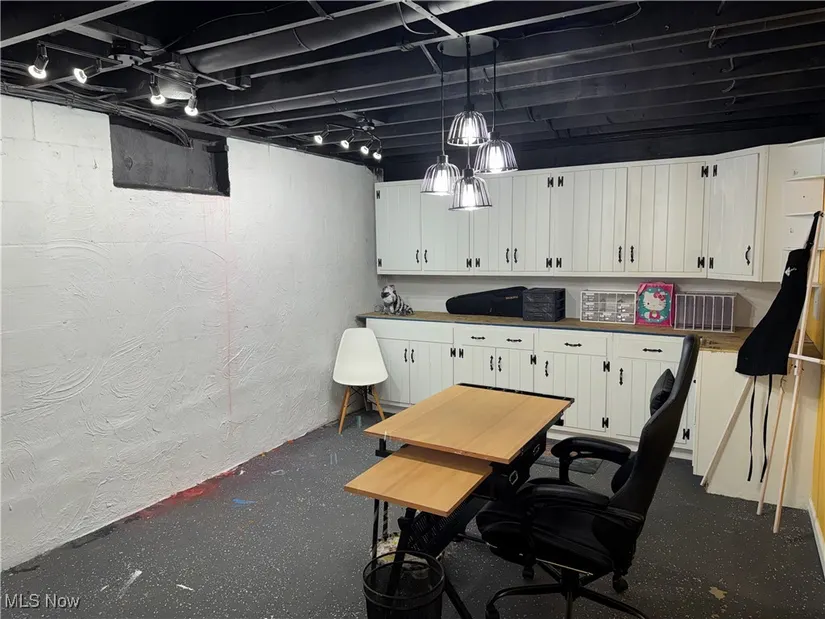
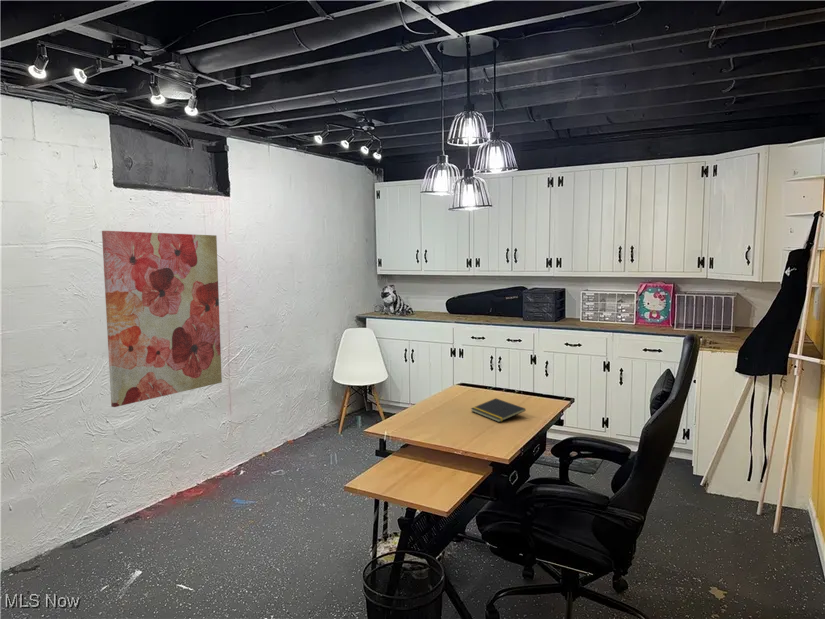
+ notepad [470,397,526,423]
+ wall art [101,230,223,408]
